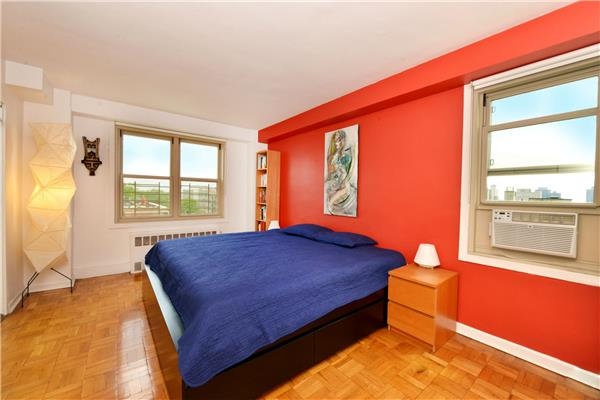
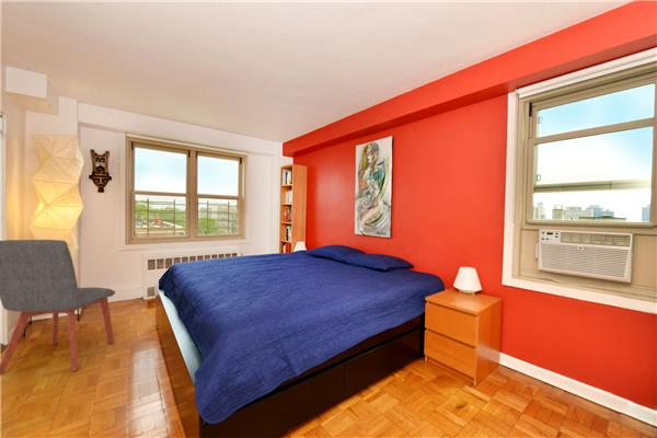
+ chair [0,239,116,377]
